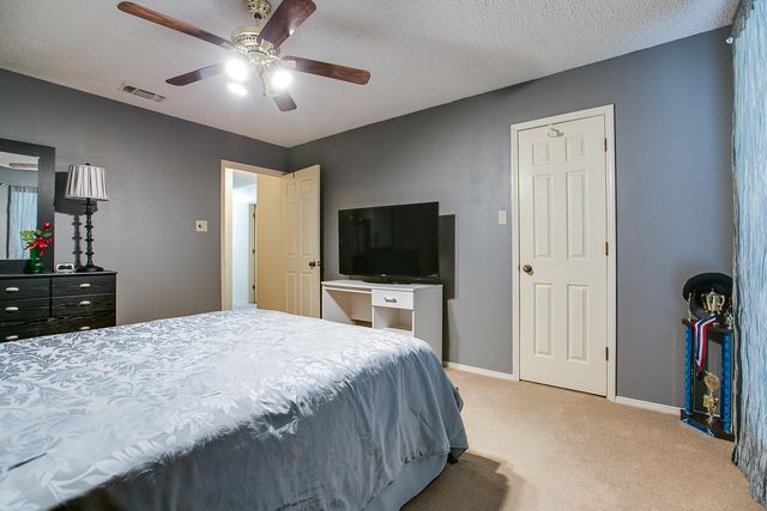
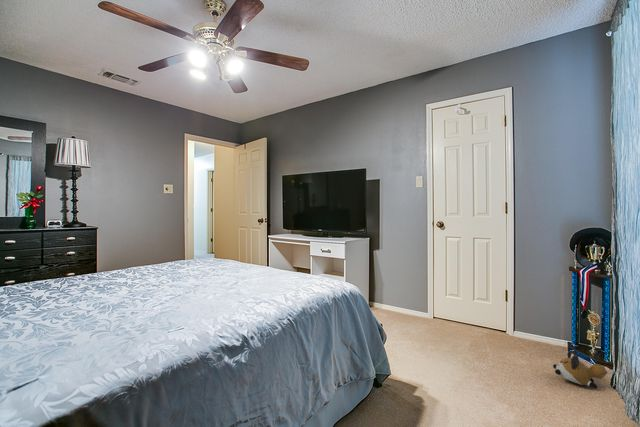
+ plush toy [552,350,611,389]
